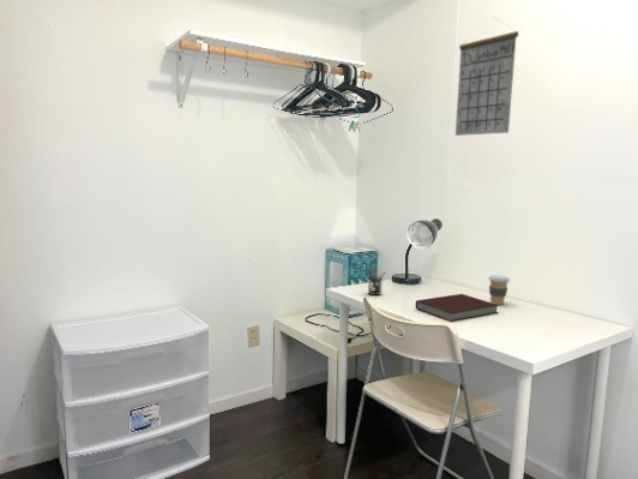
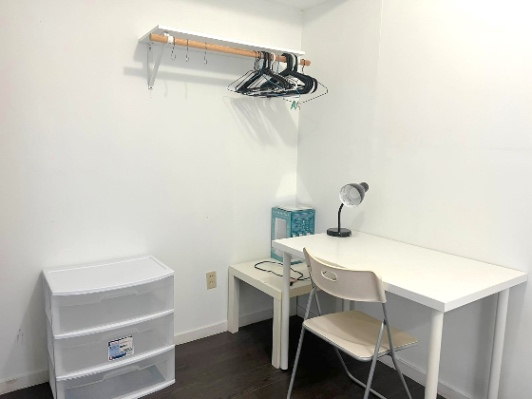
- calendar [455,17,519,137]
- notebook [414,293,500,323]
- pen holder [366,265,387,297]
- coffee cup [487,274,511,306]
